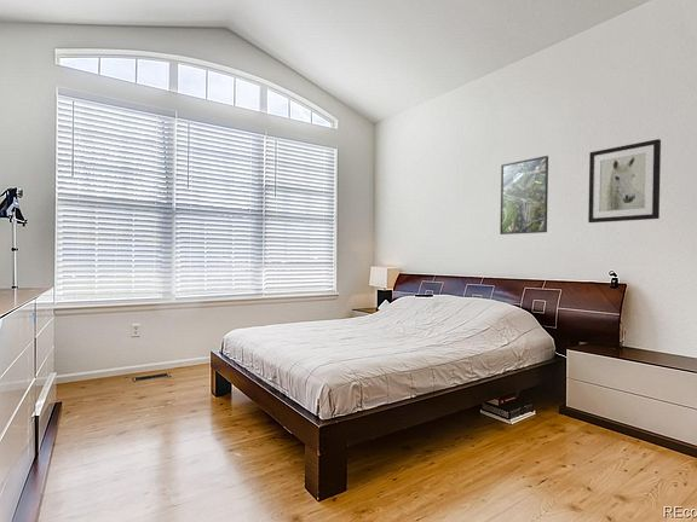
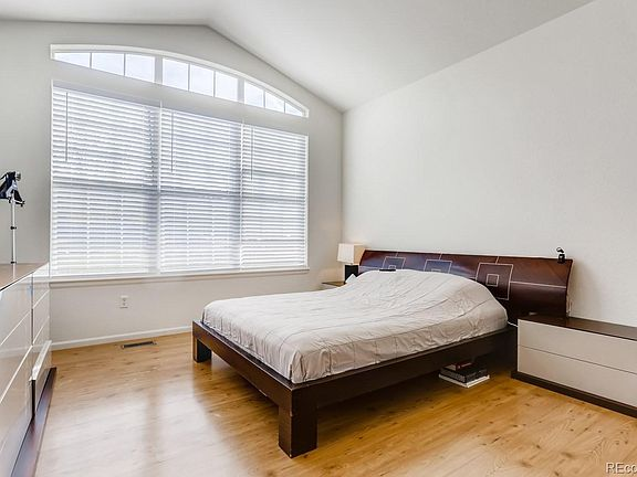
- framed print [499,155,549,236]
- wall art [587,138,662,224]
